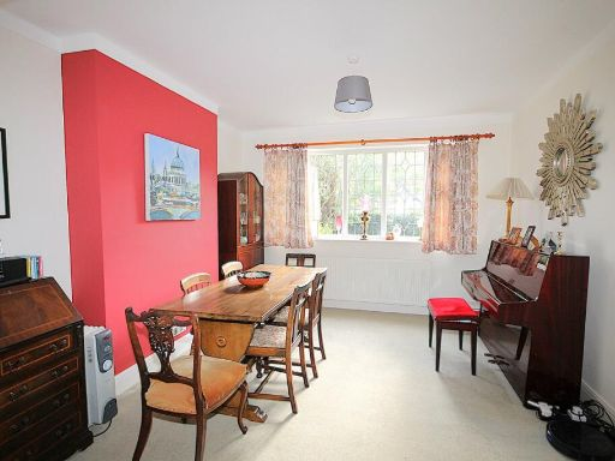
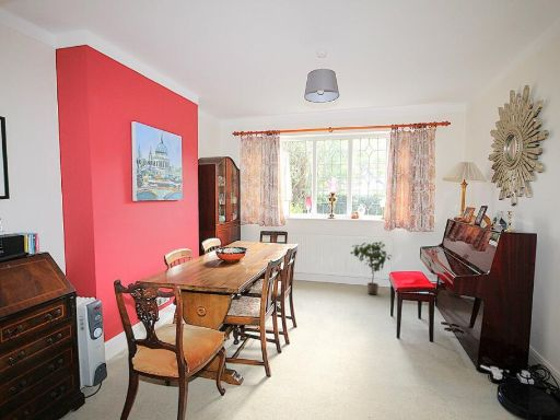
+ potted plant [349,241,393,296]
